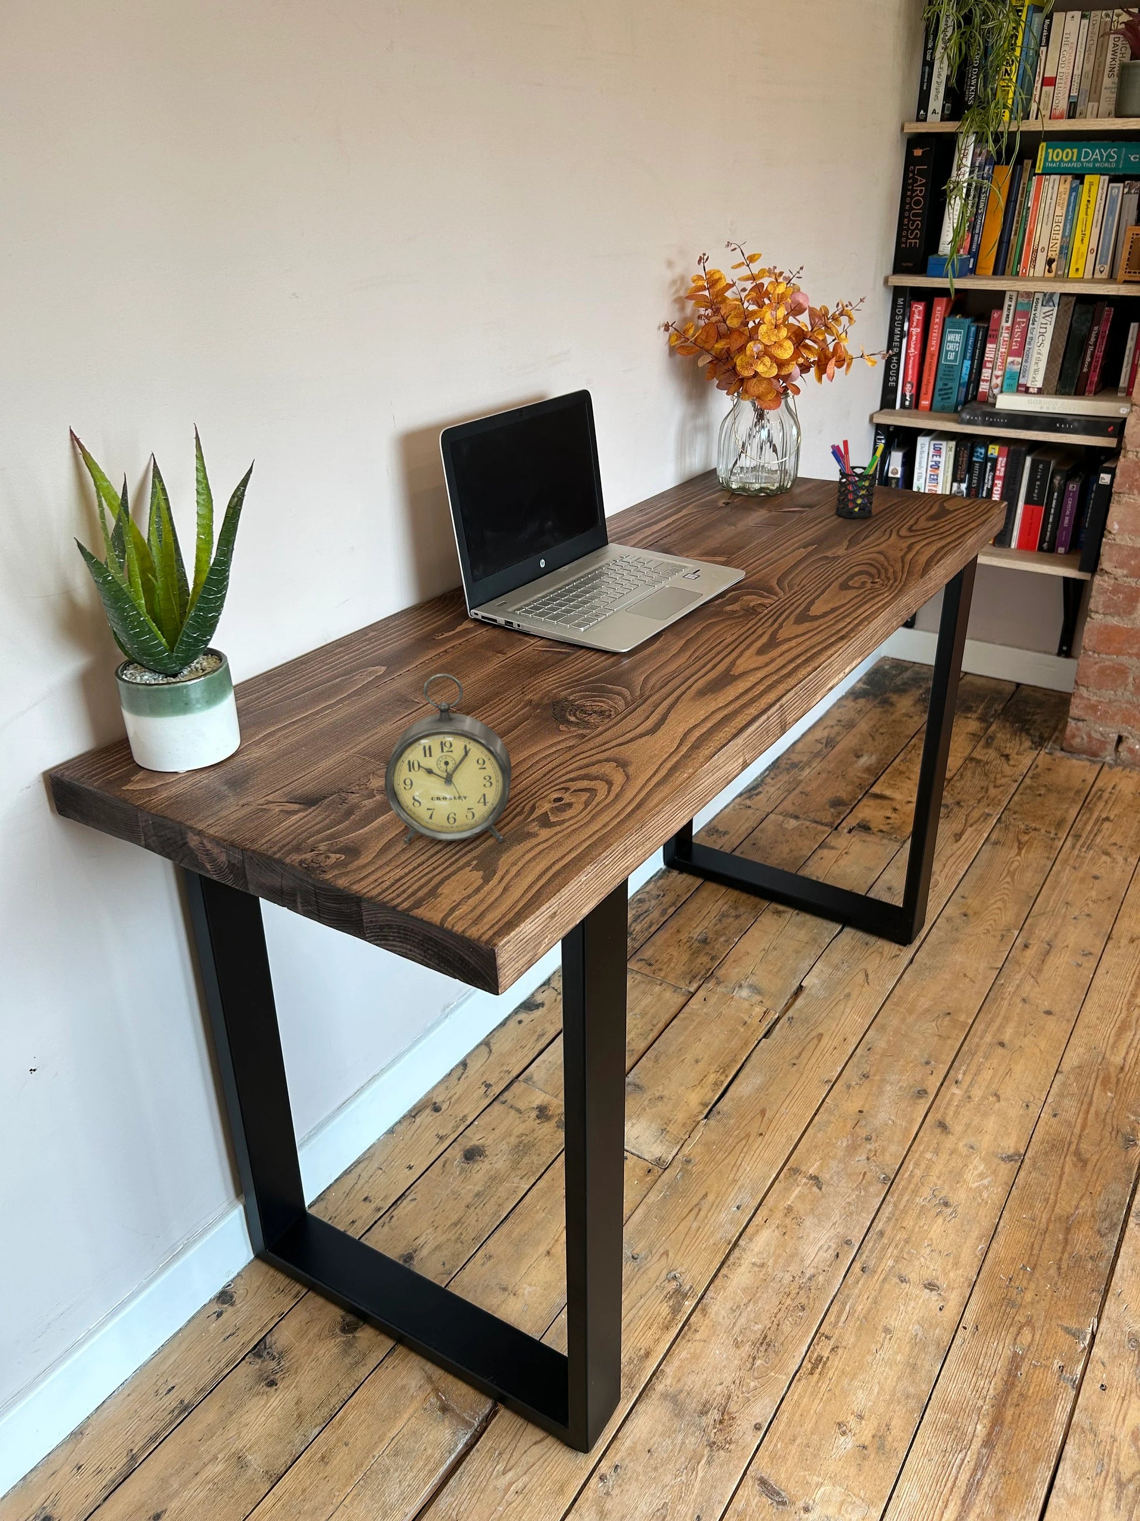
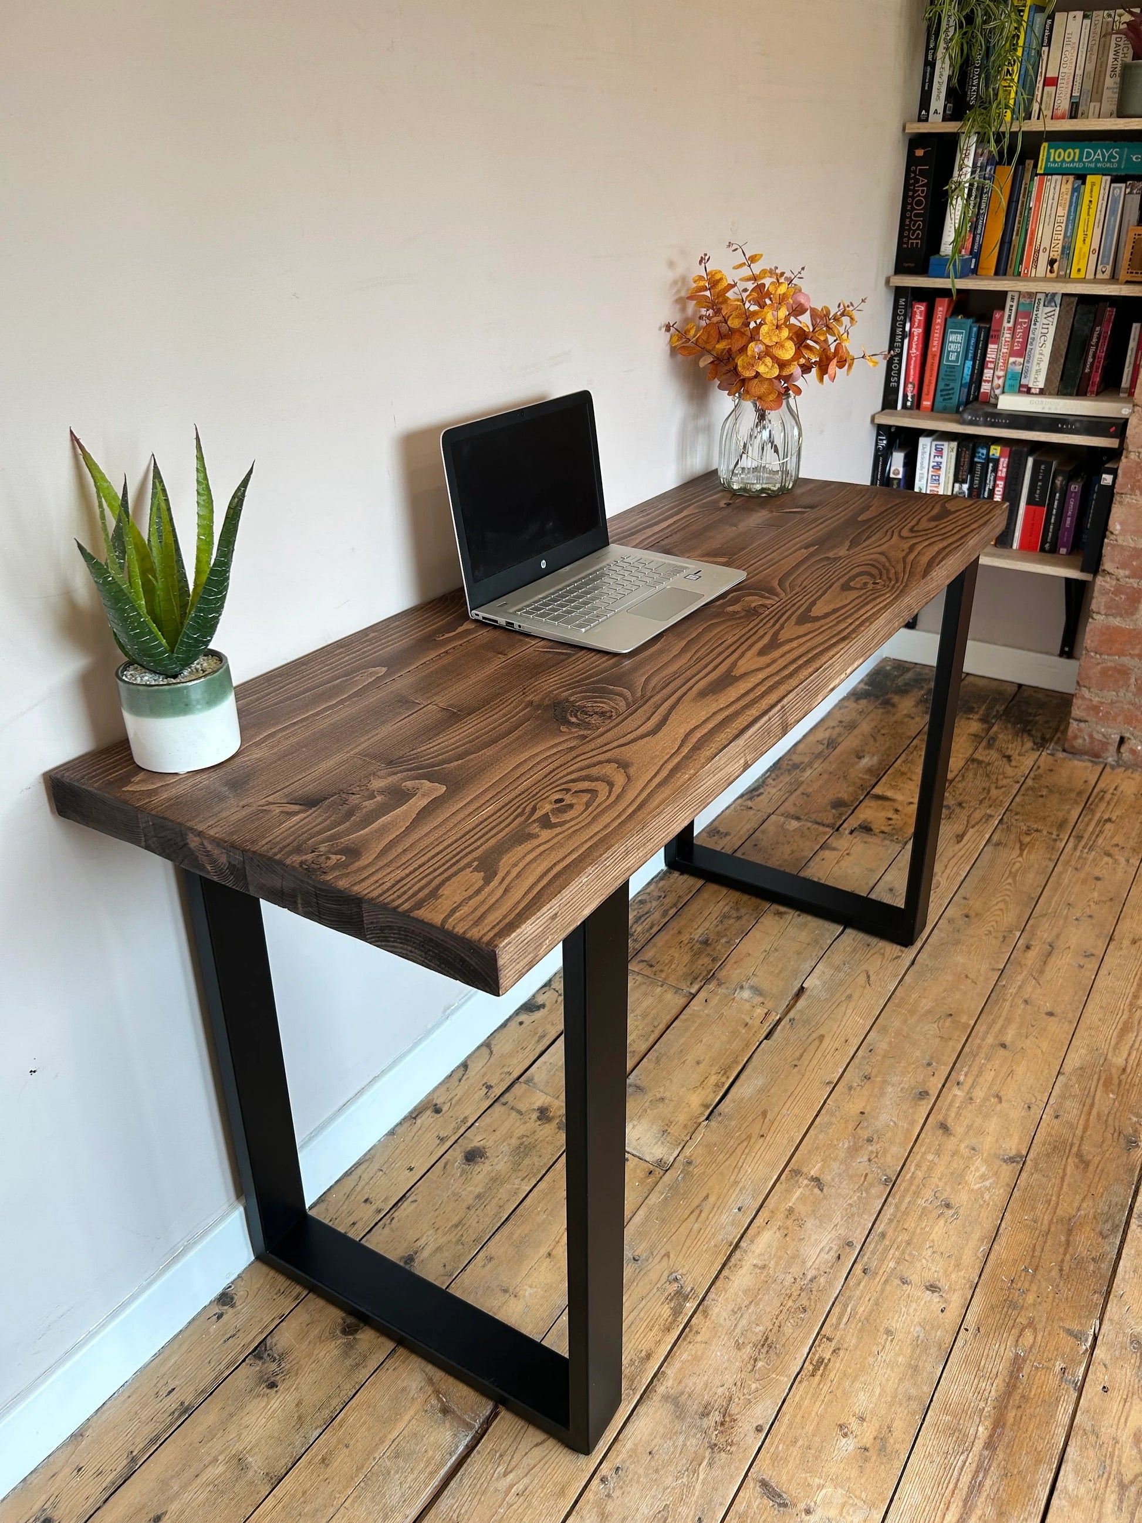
- pen holder [830,440,885,519]
- alarm clock [384,673,513,844]
